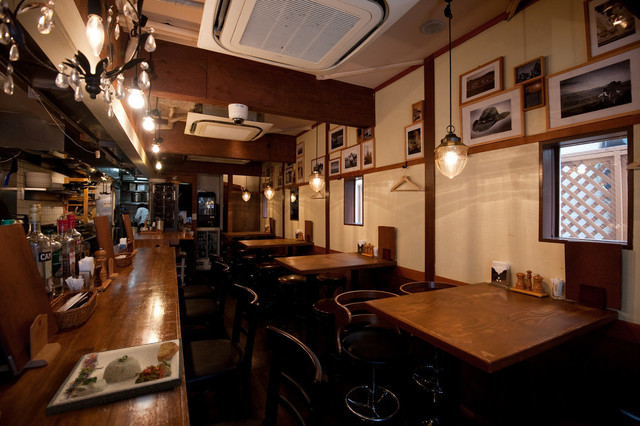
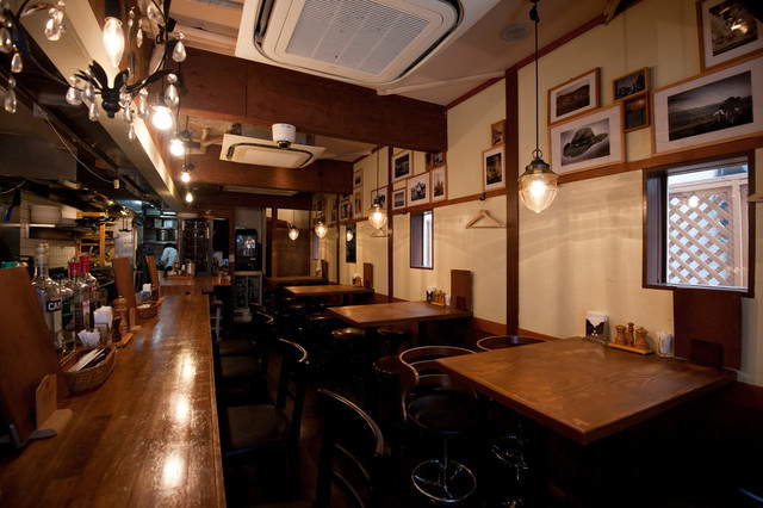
- dinner plate [44,337,183,418]
